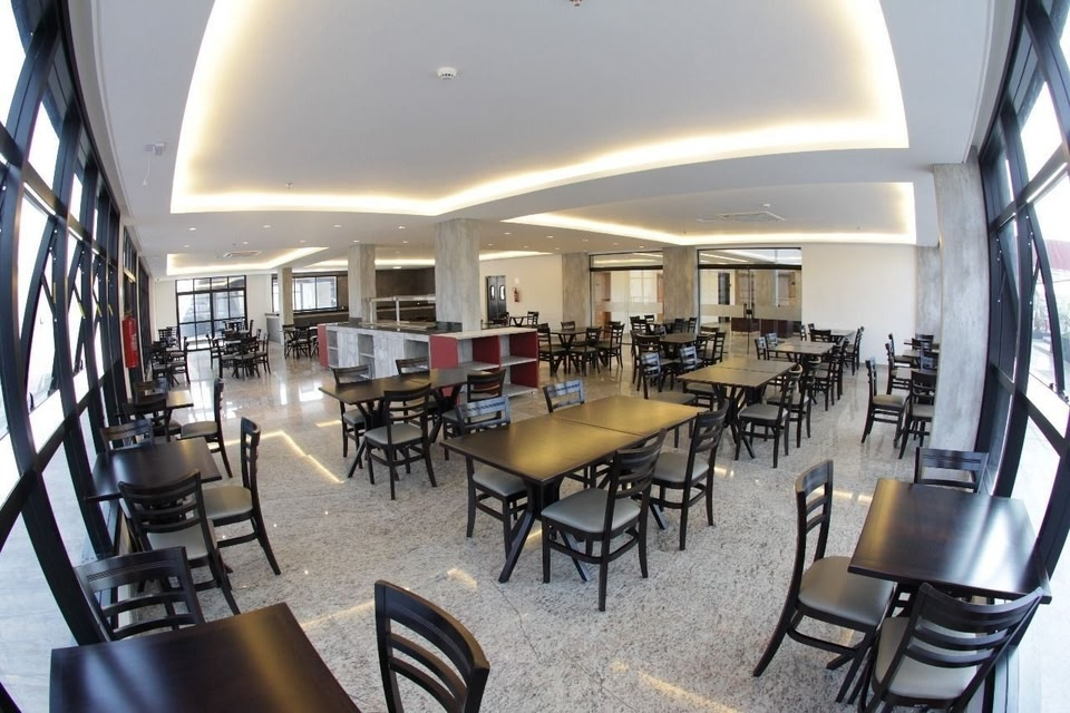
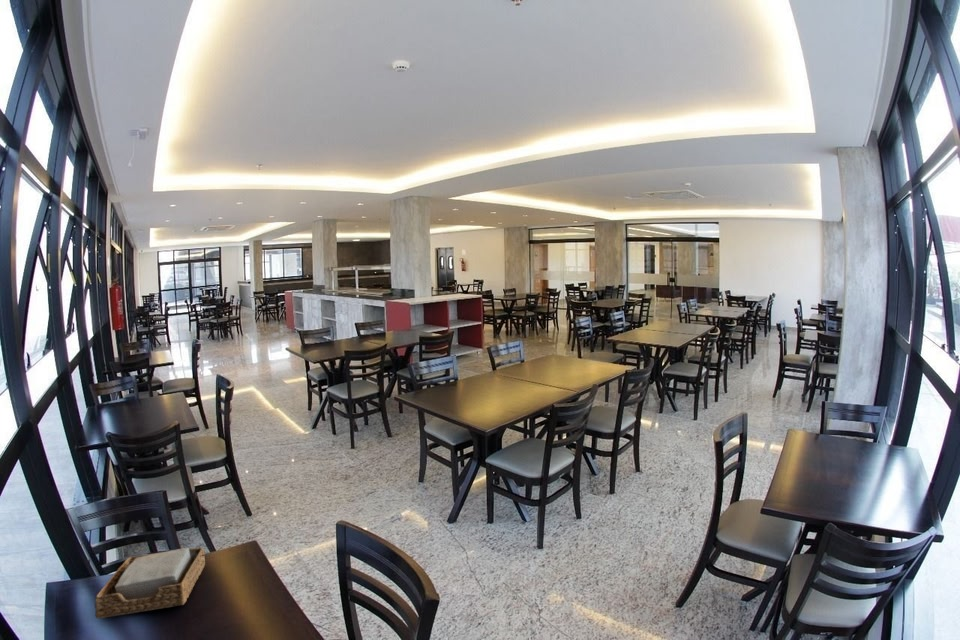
+ napkin holder [94,546,206,620]
